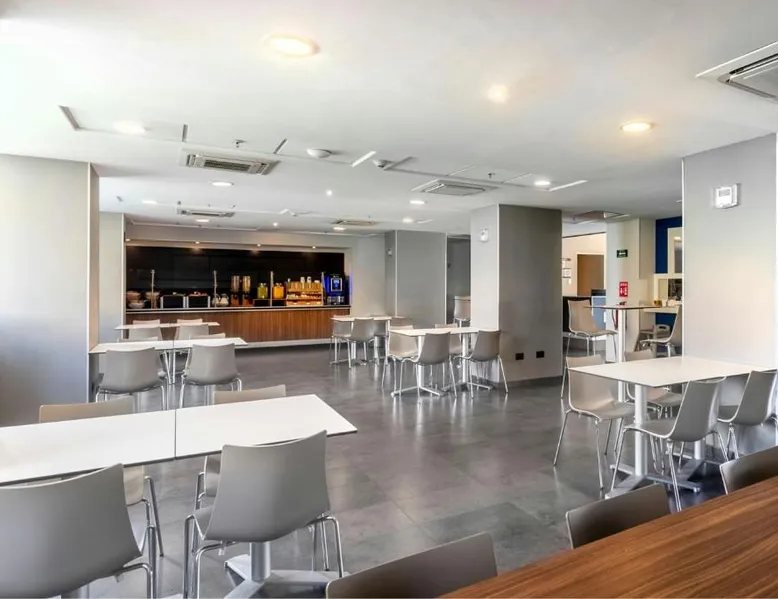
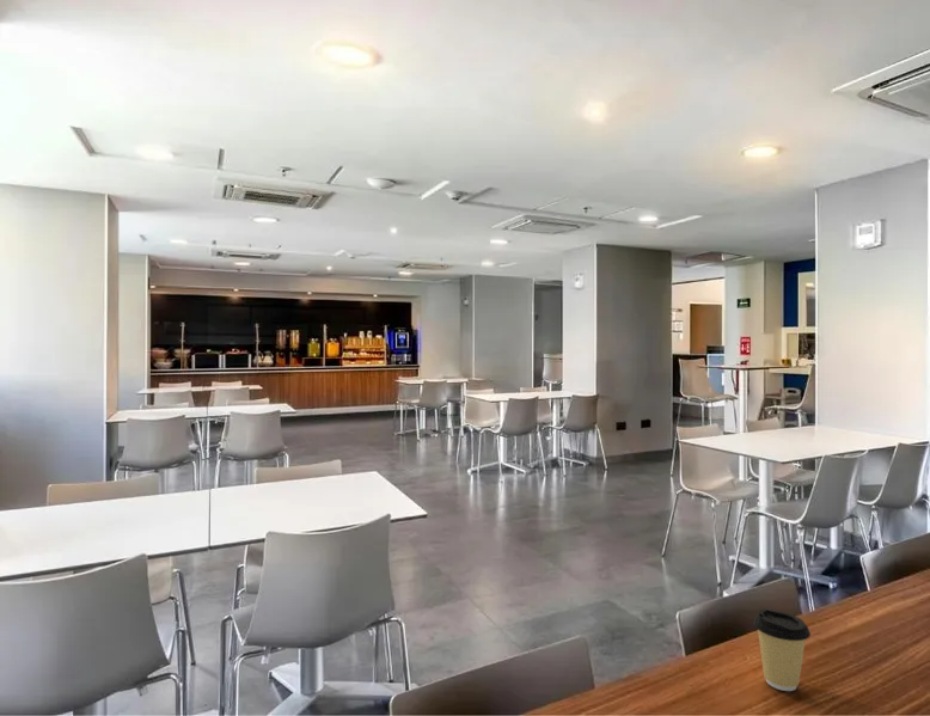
+ coffee cup [752,607,812,692]
